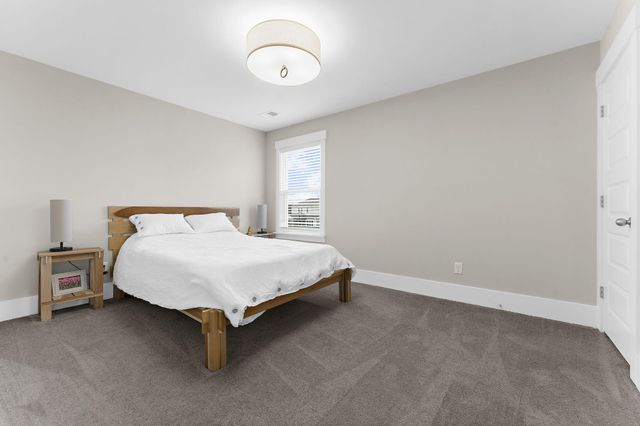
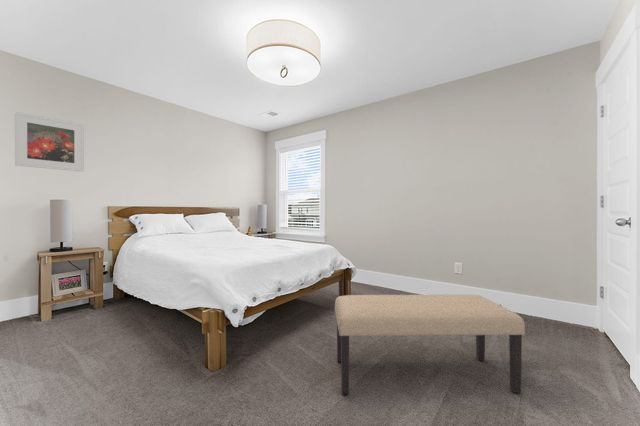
+ bench [334,294,526,395]
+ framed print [14,111,85,173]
